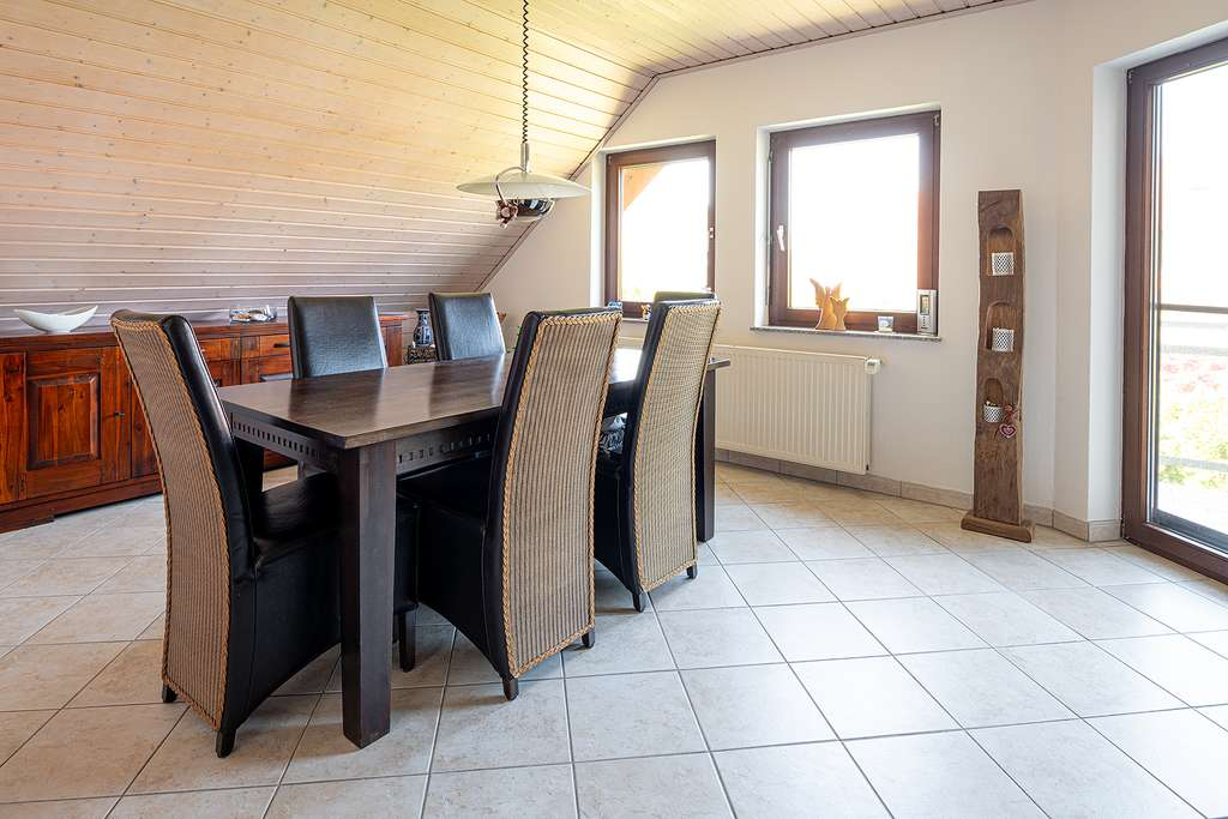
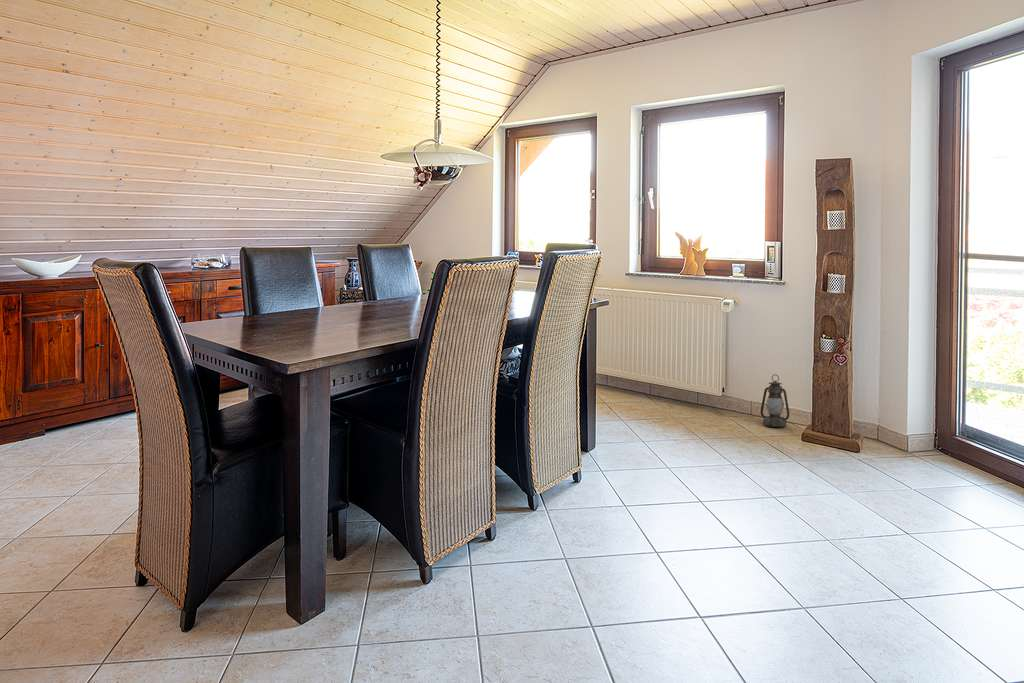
+ lantern [759,373,790,428]
